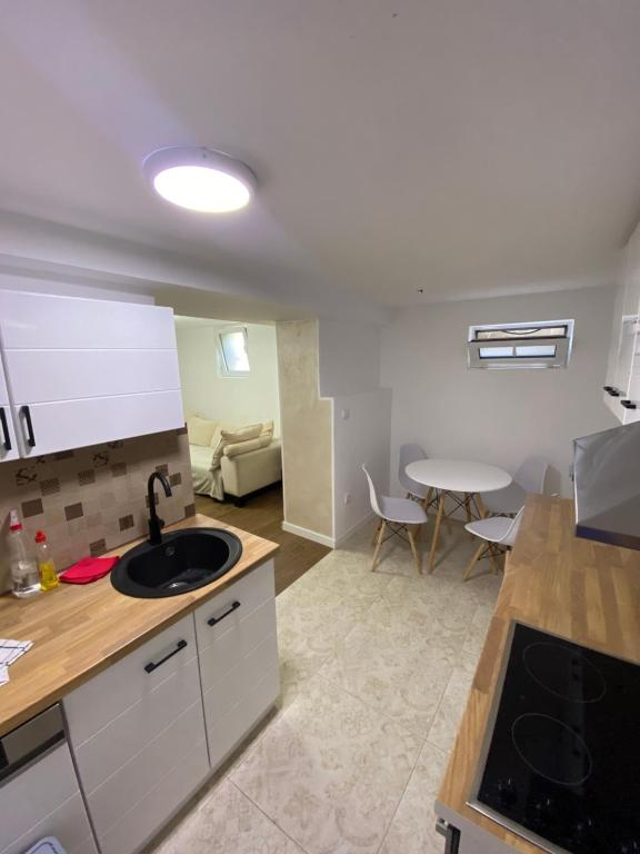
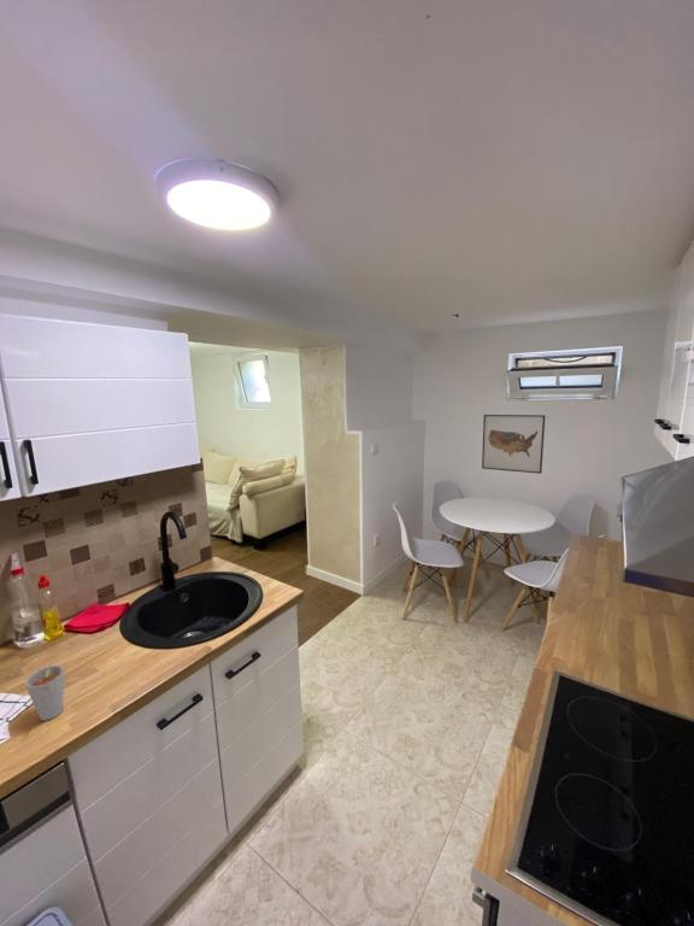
+ wall art [481,414,547,475]
+ cup [24,663,65,722]
